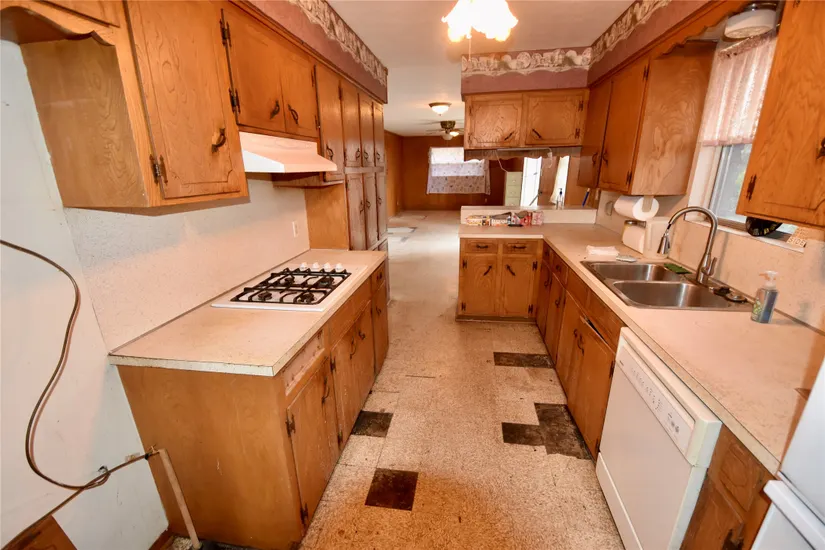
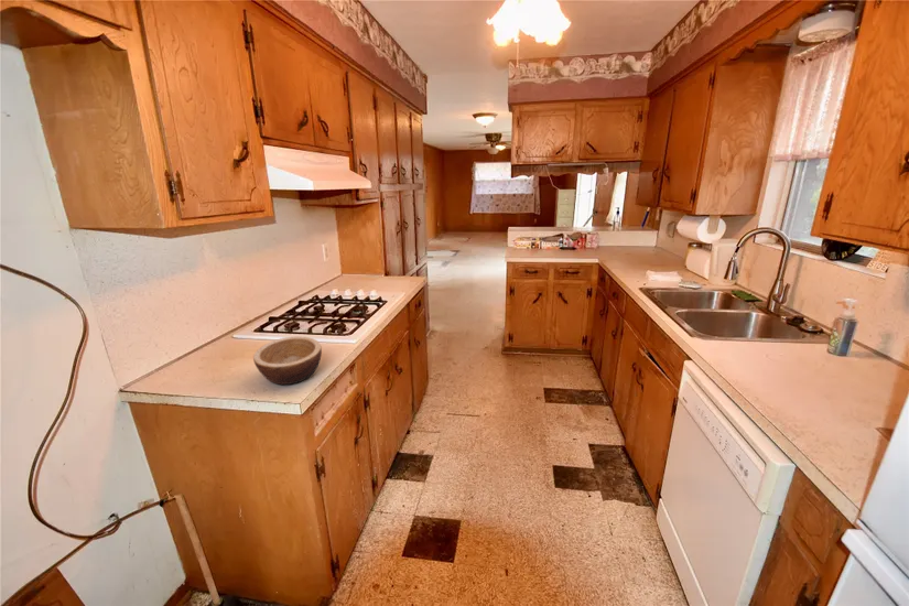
+ bowl [252,335,323,386]
